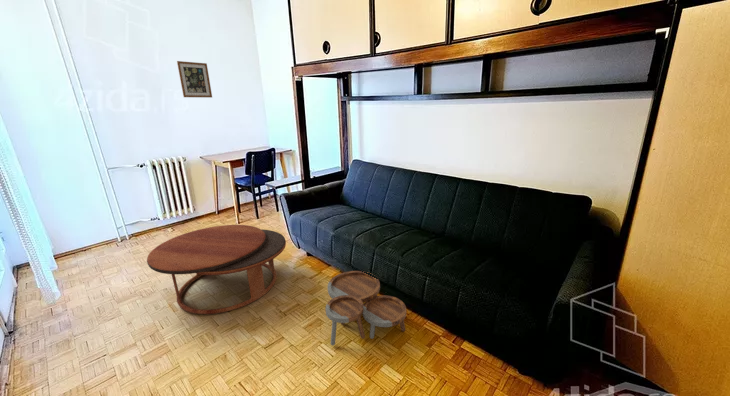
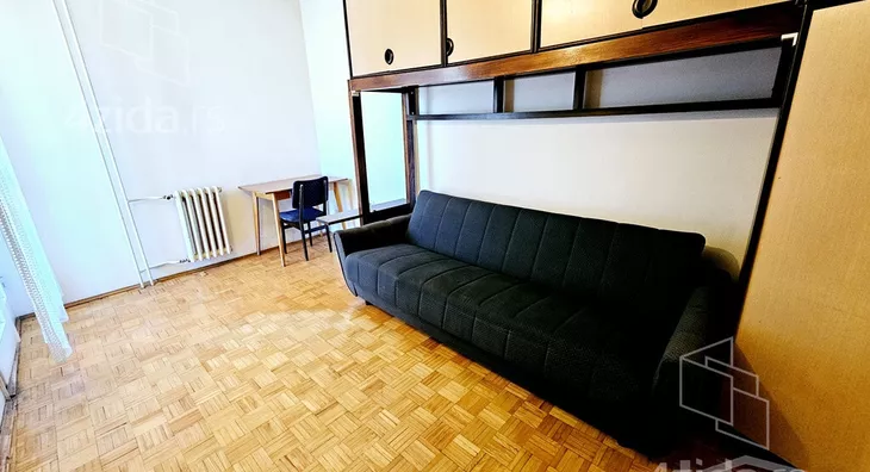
- nesting tables [325,270,407,346]
- coffee table [146,224,287,315]
- wall art [176,60,213,99]
